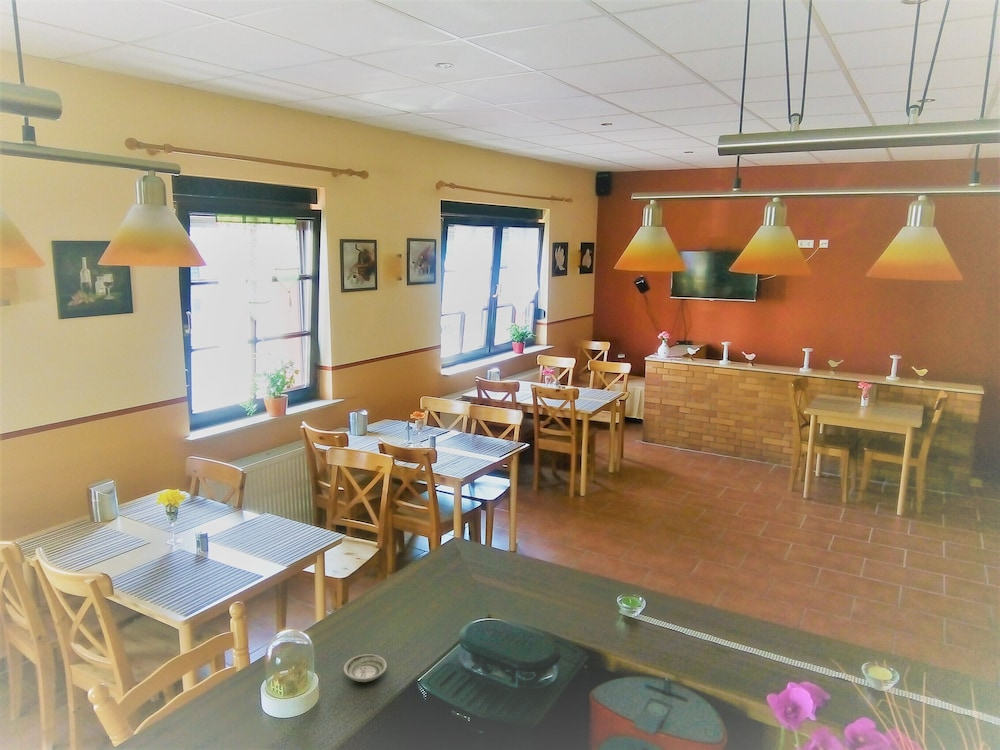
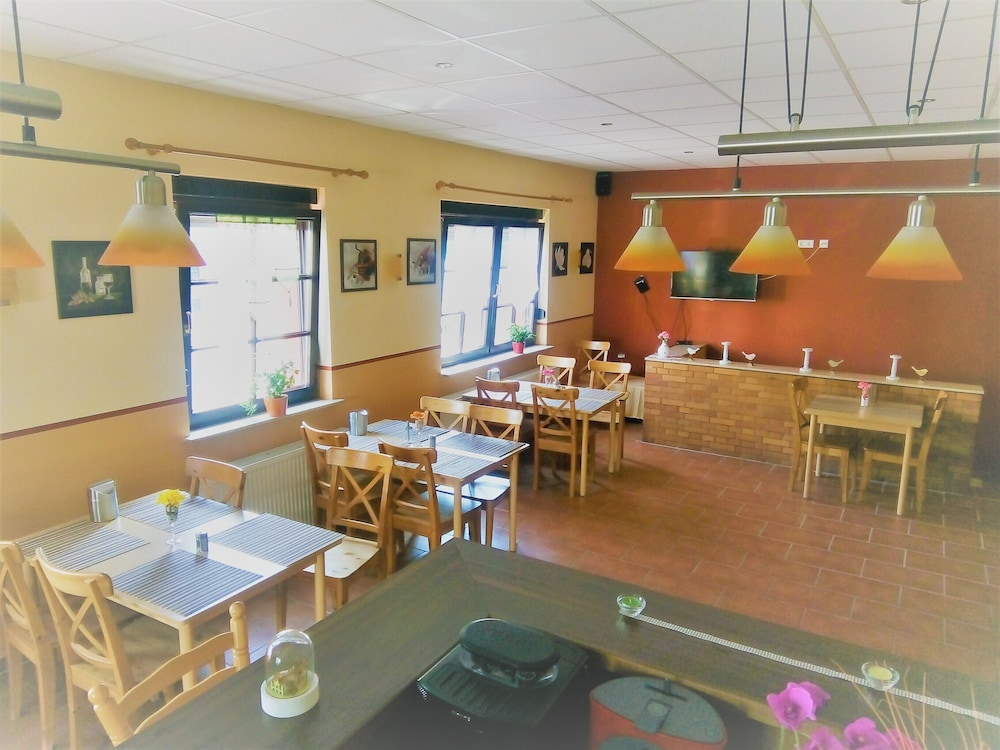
- saucer [343,653,388,683]
